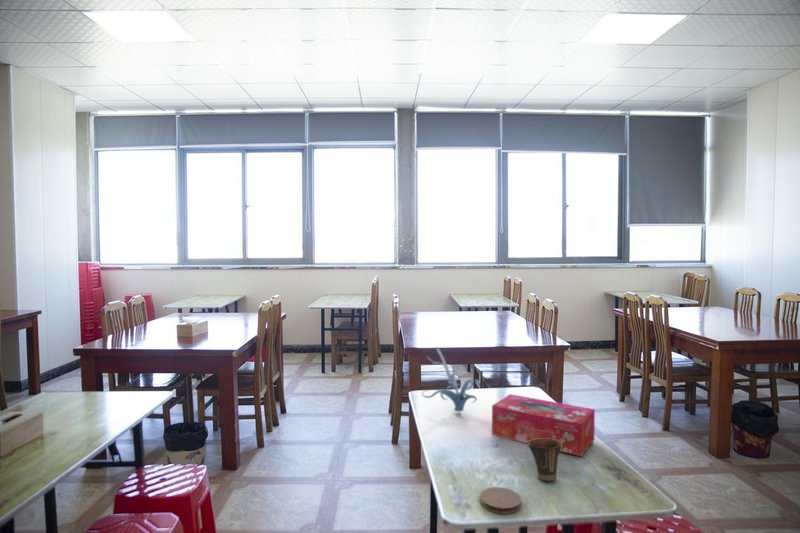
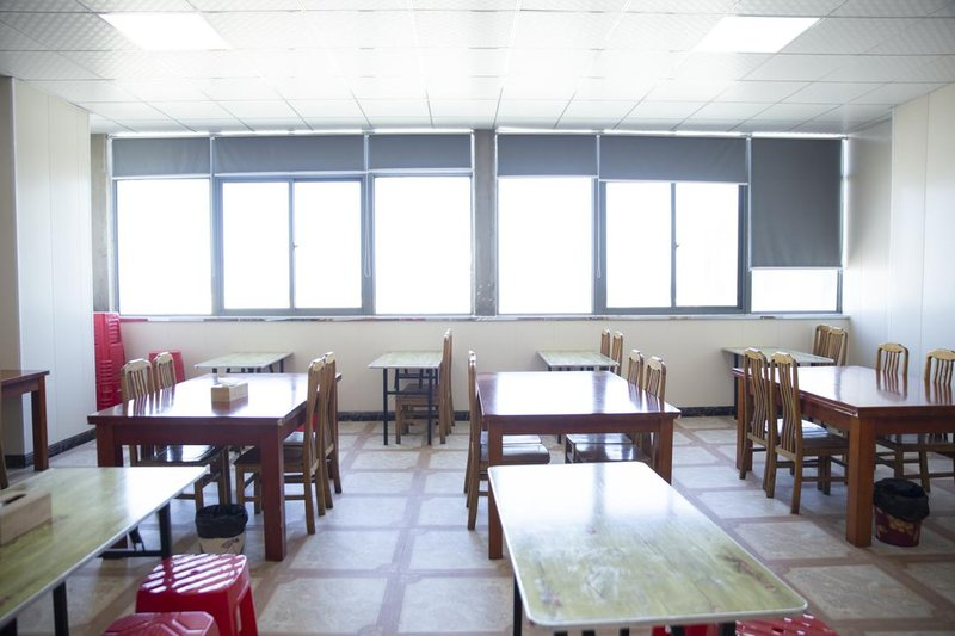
- cup [527,439,562,482]
- coaster [479,486,522,515]
- plant [421,346,478,413]
- tissue box [491,393,596,457]
